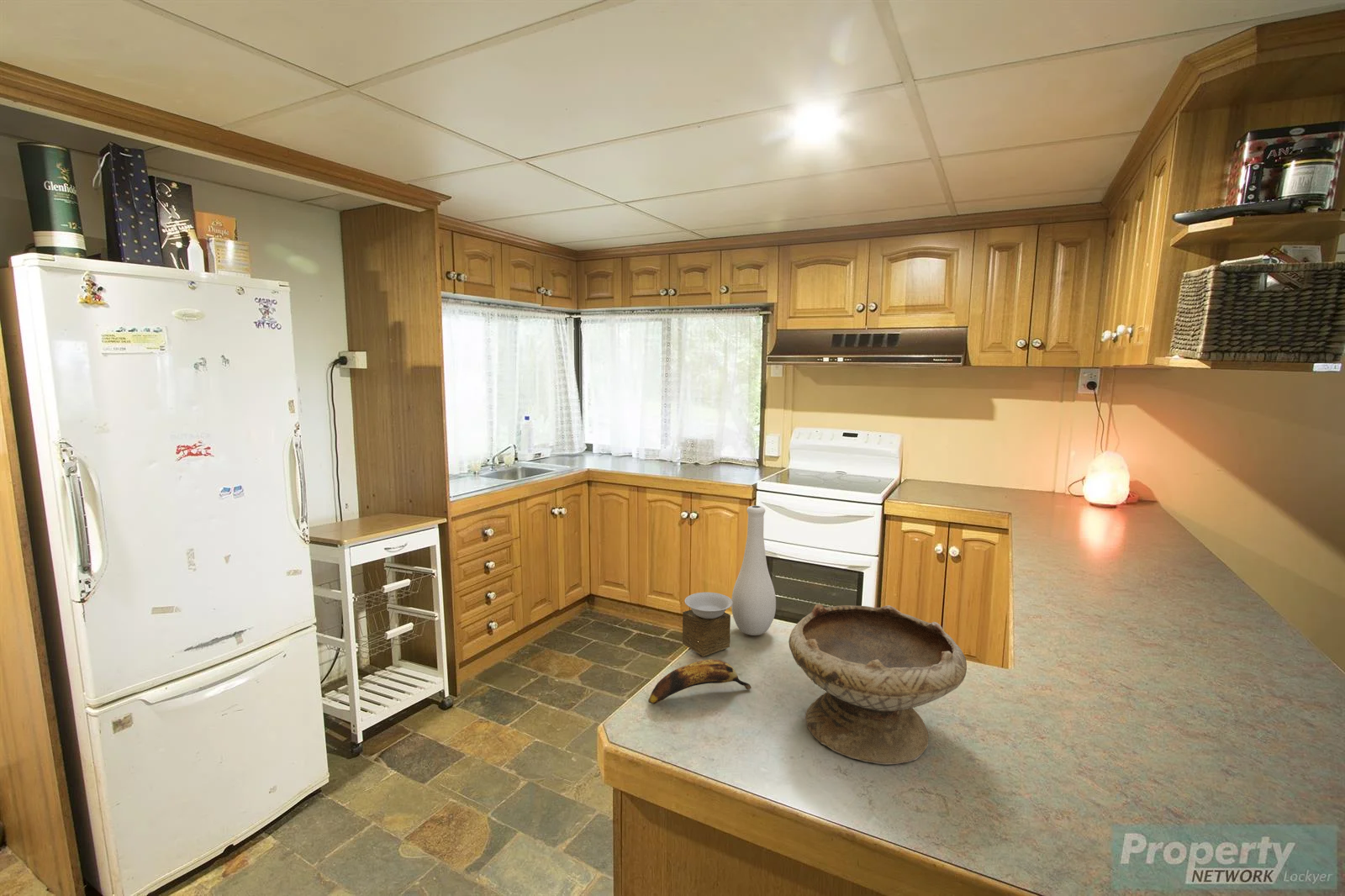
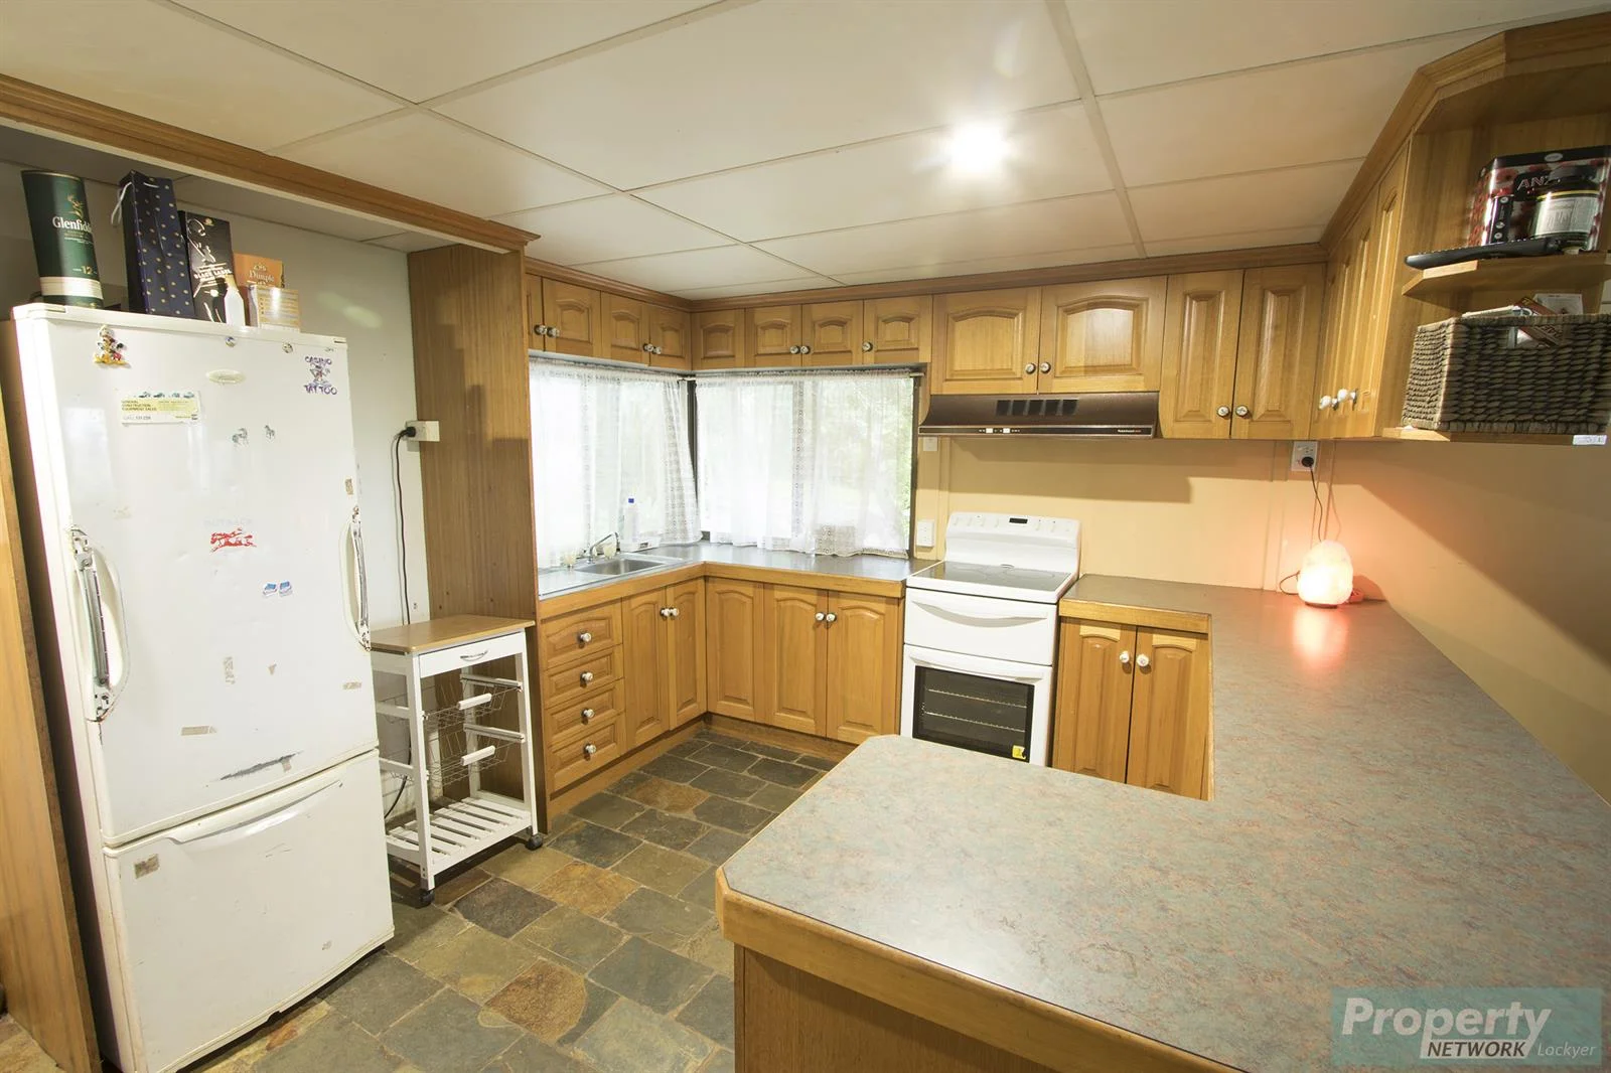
- vase [682,505,777,657]
- bowl [789,603,968,765]
- banana [647,659,752,705]
